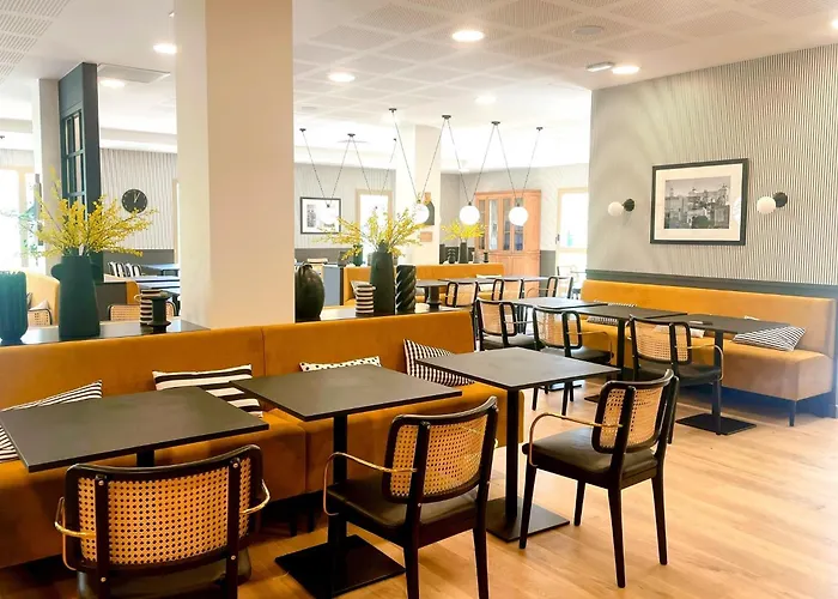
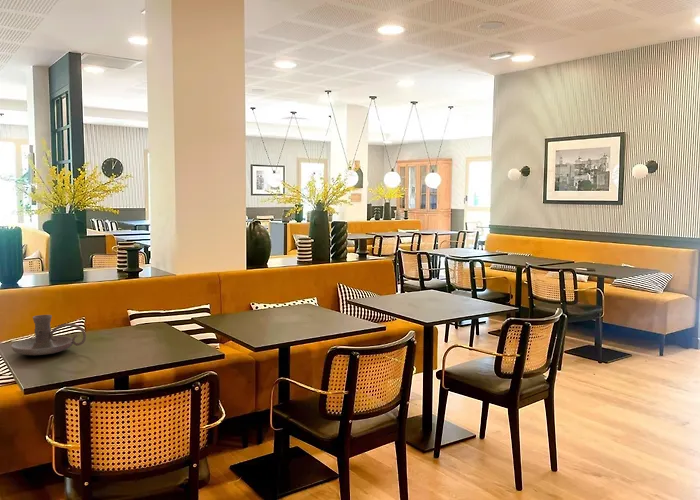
+ candle holder [10,314,87,356]
